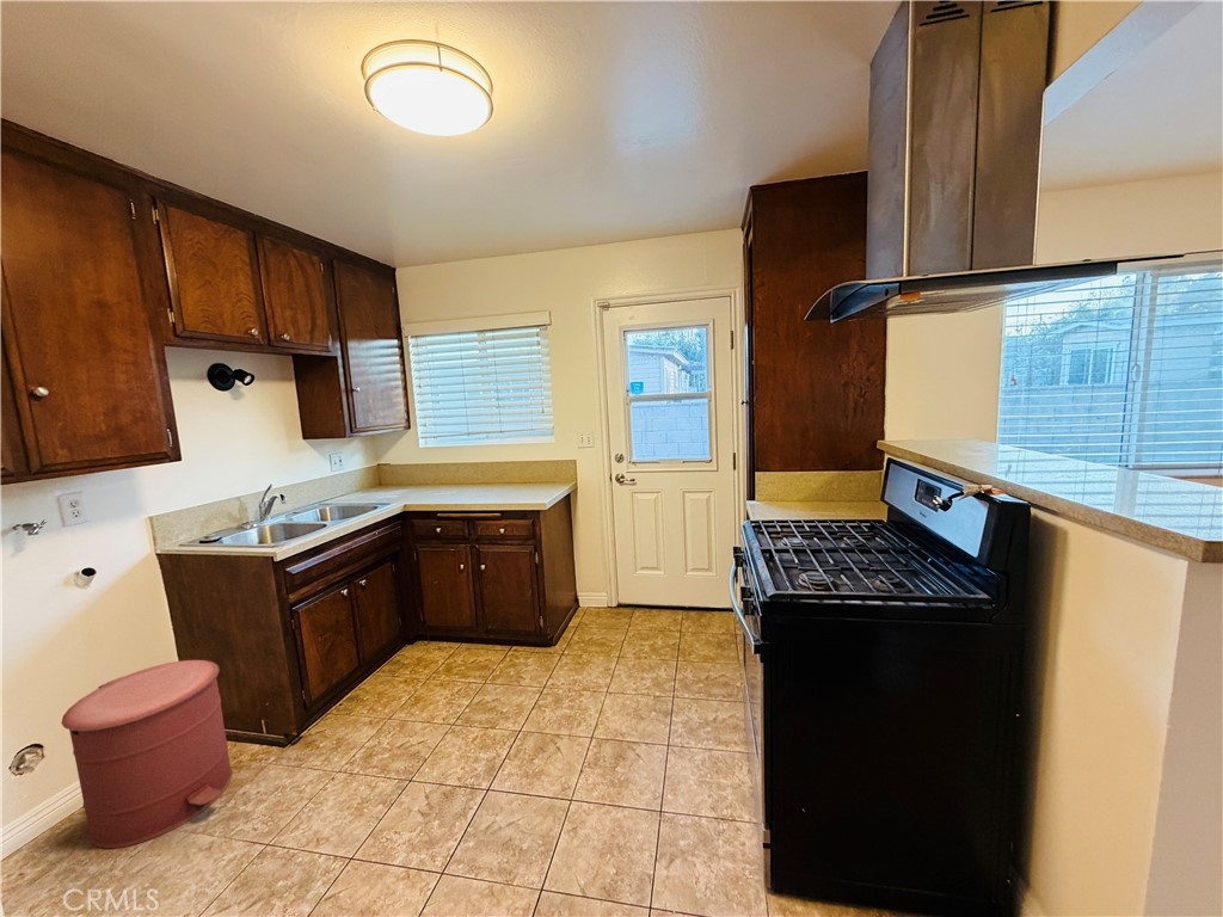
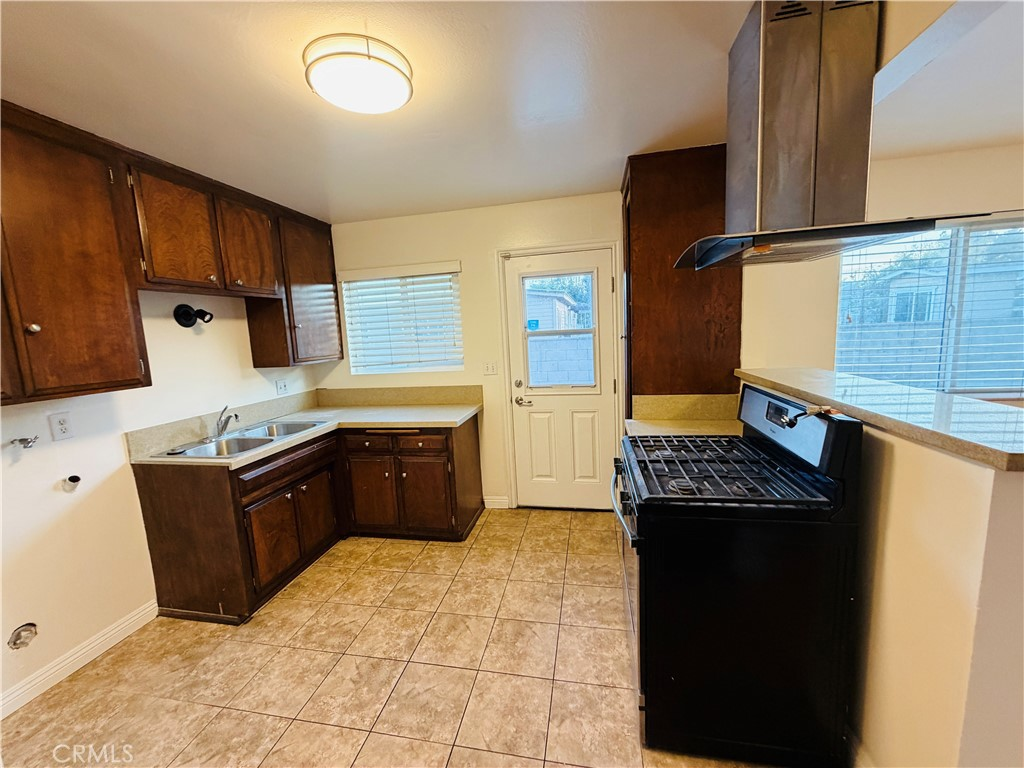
- trash can [60,659,233,850]
